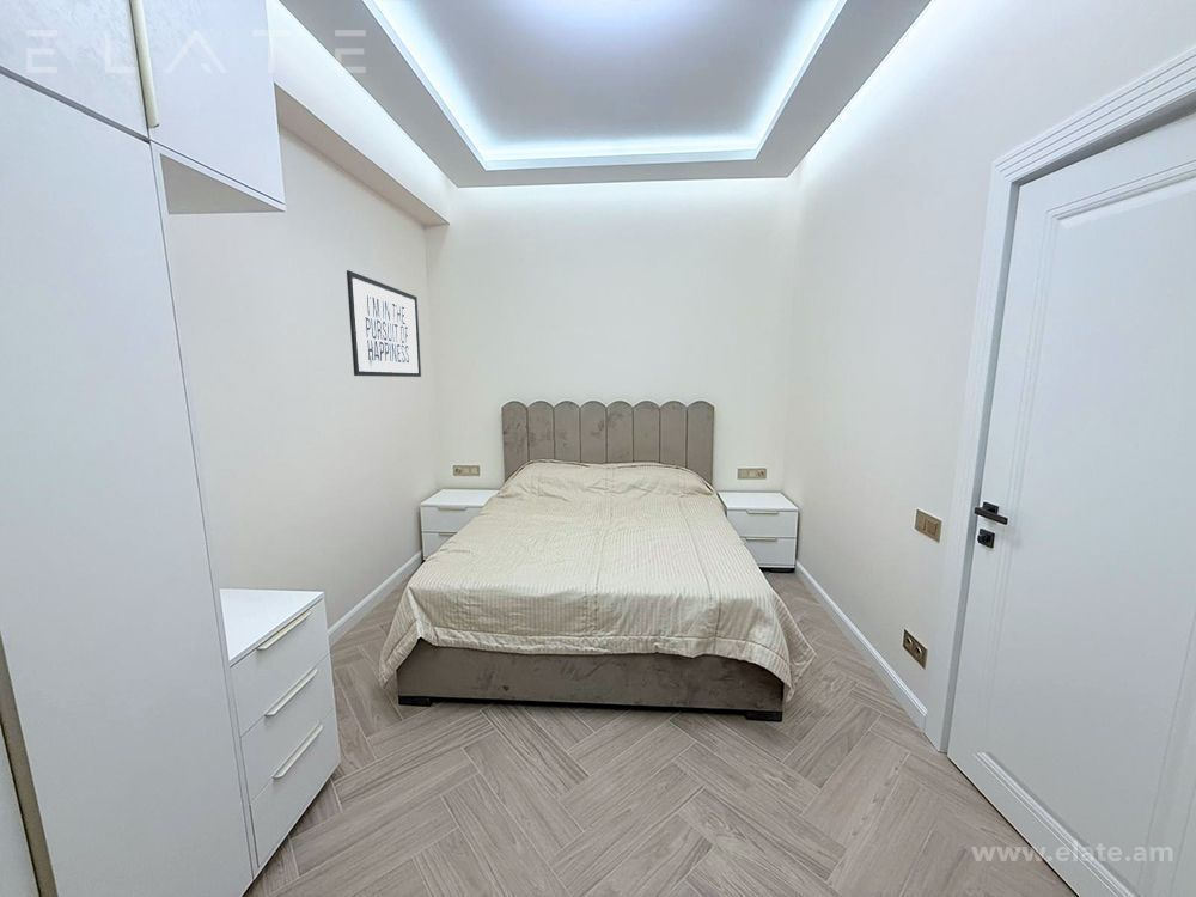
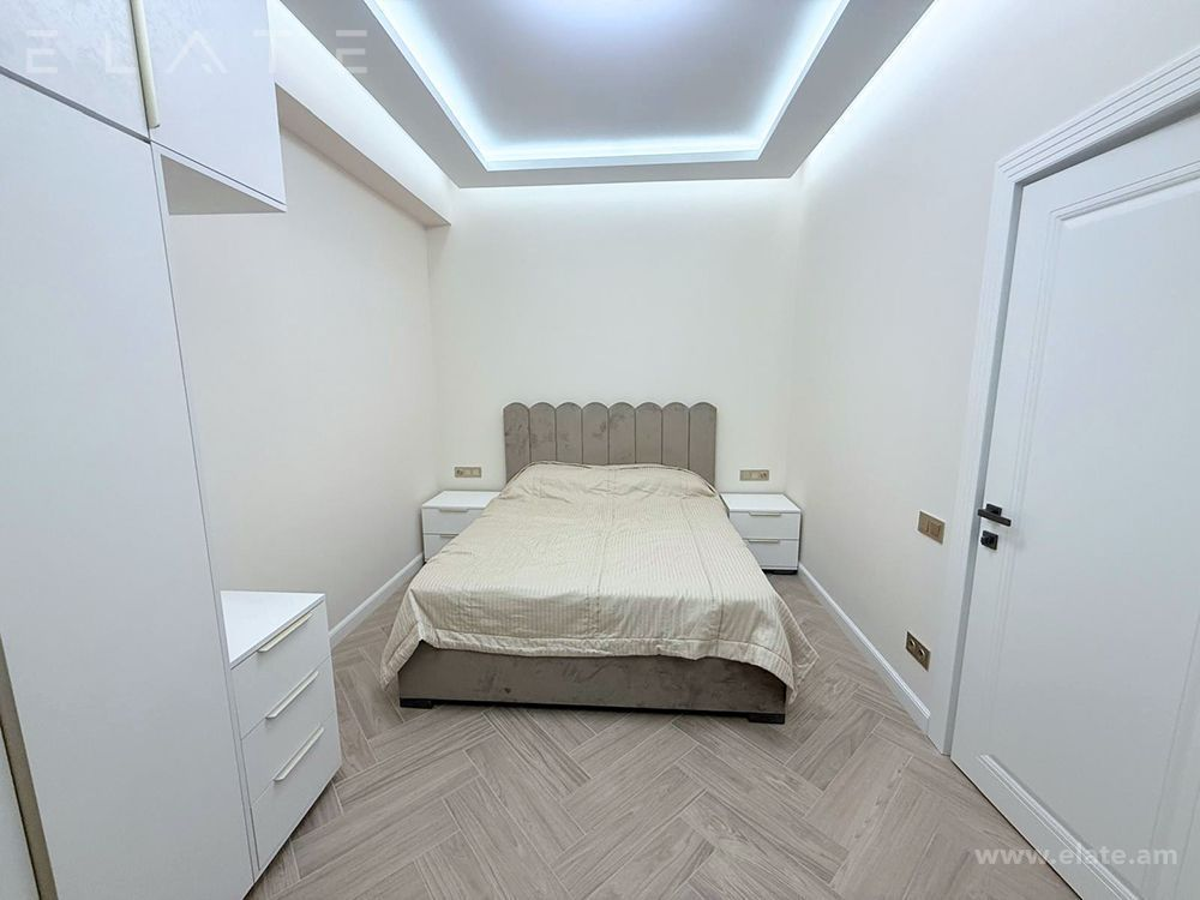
- mirror [346,269,422,378]
